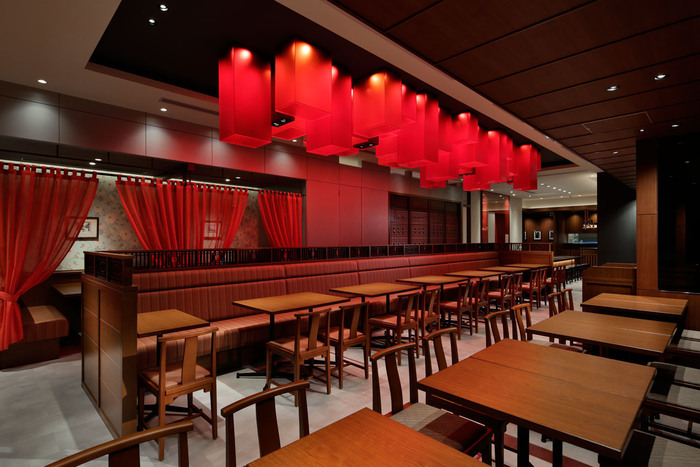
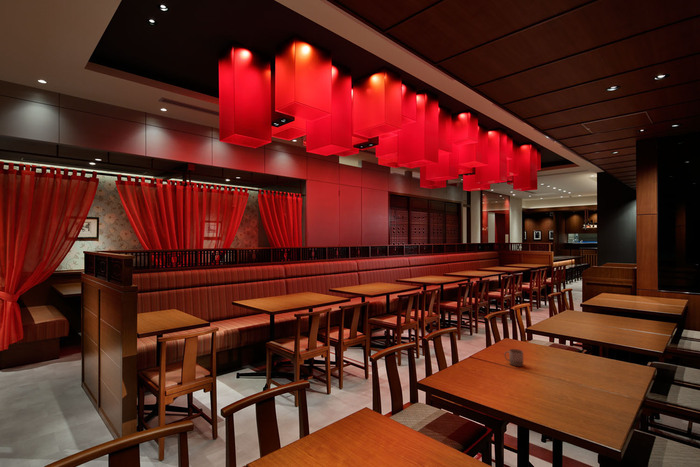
+ cup [503,348,524,368]
